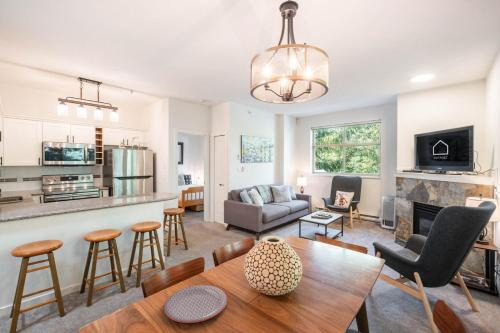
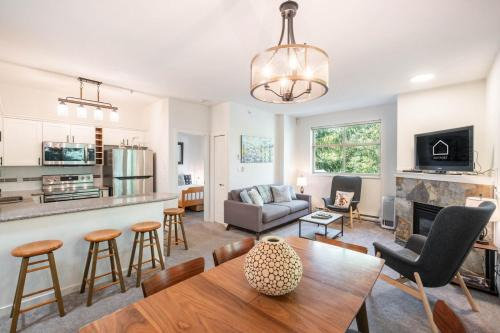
- plate [163,284,228,324]
